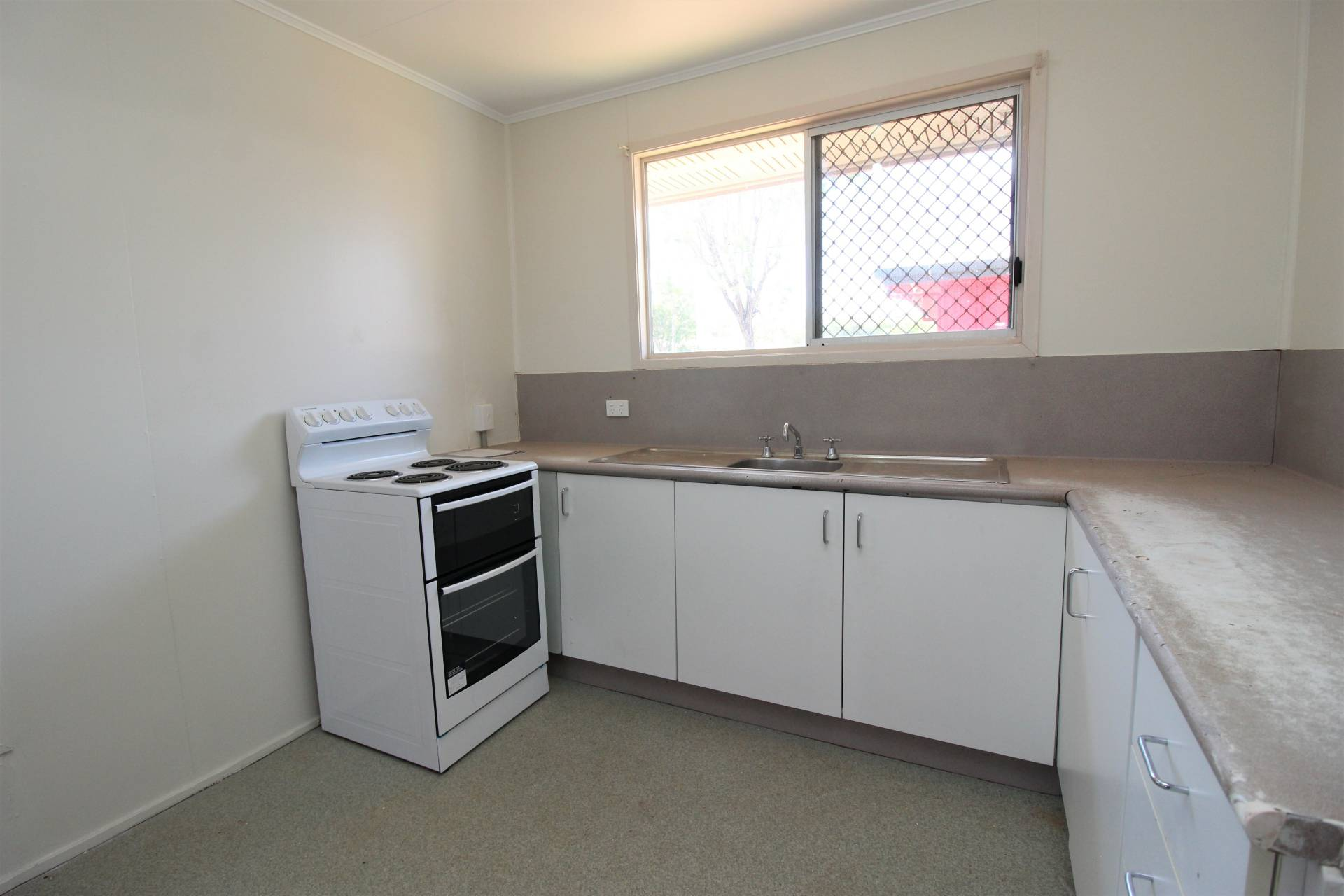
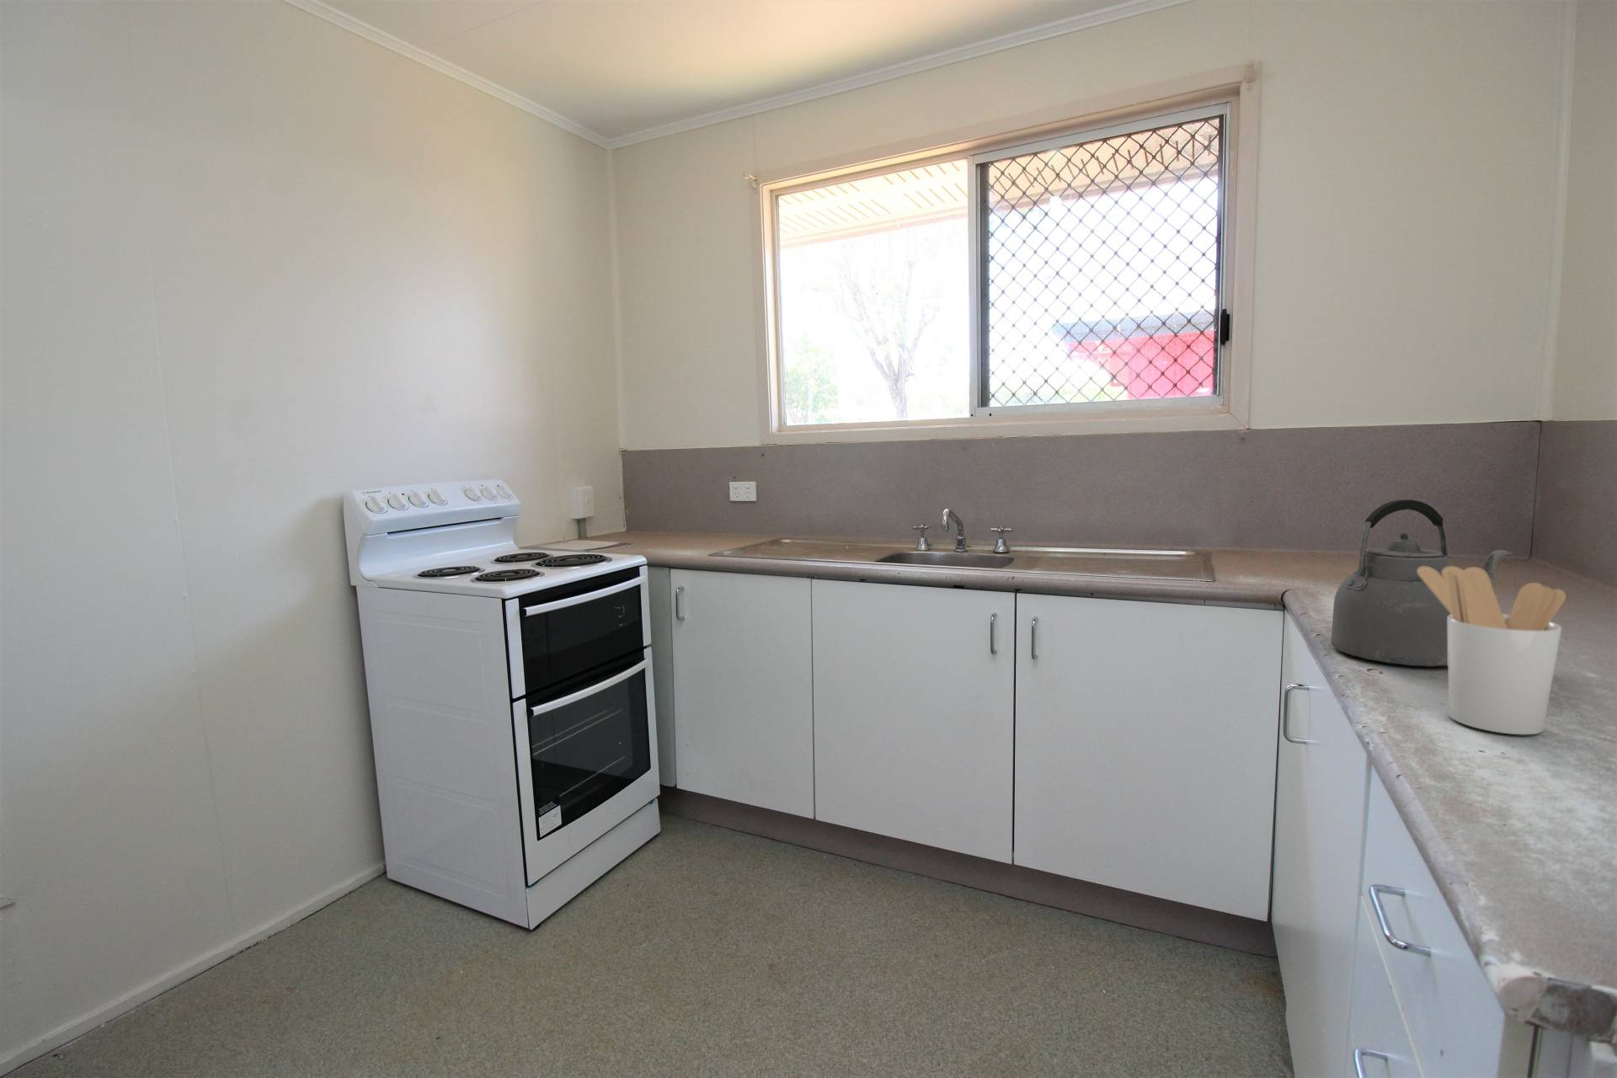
+ kettle [1329,498,1515,667]
+ utensil holder [1417,565,1566,735]
